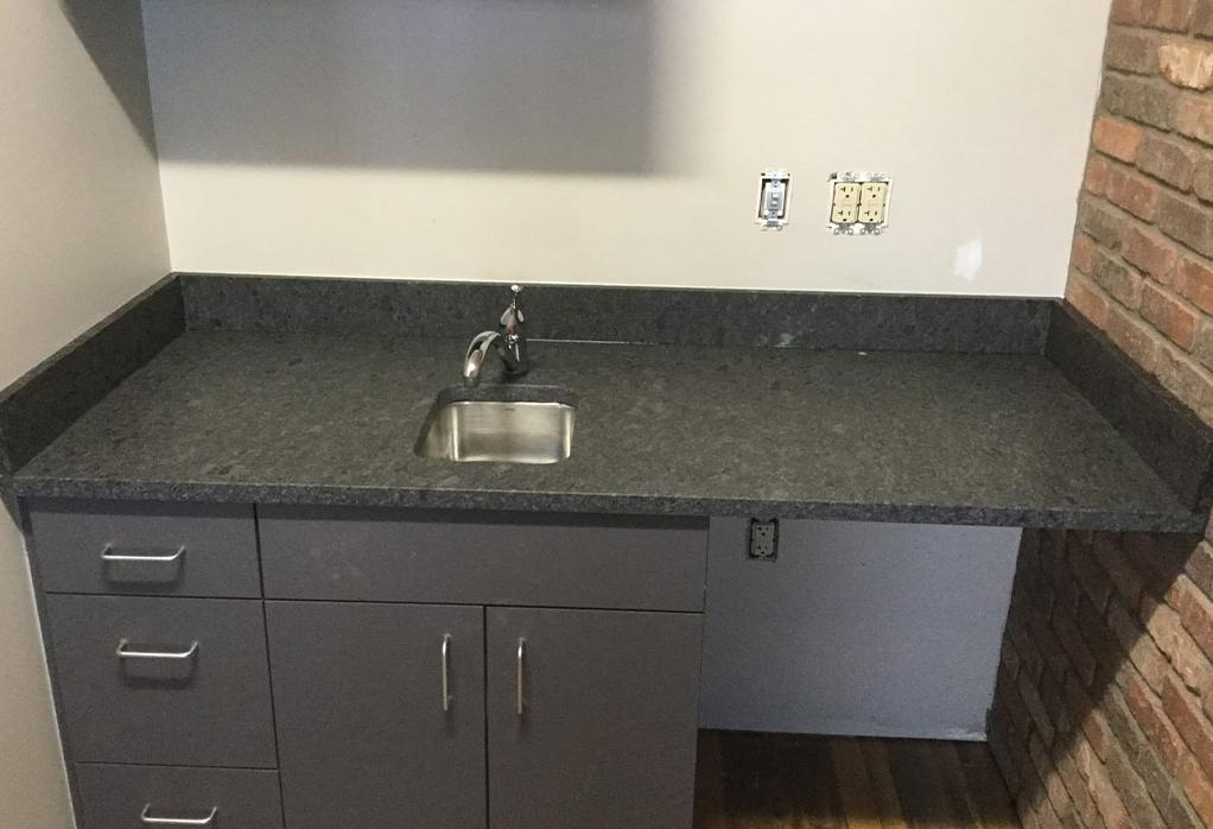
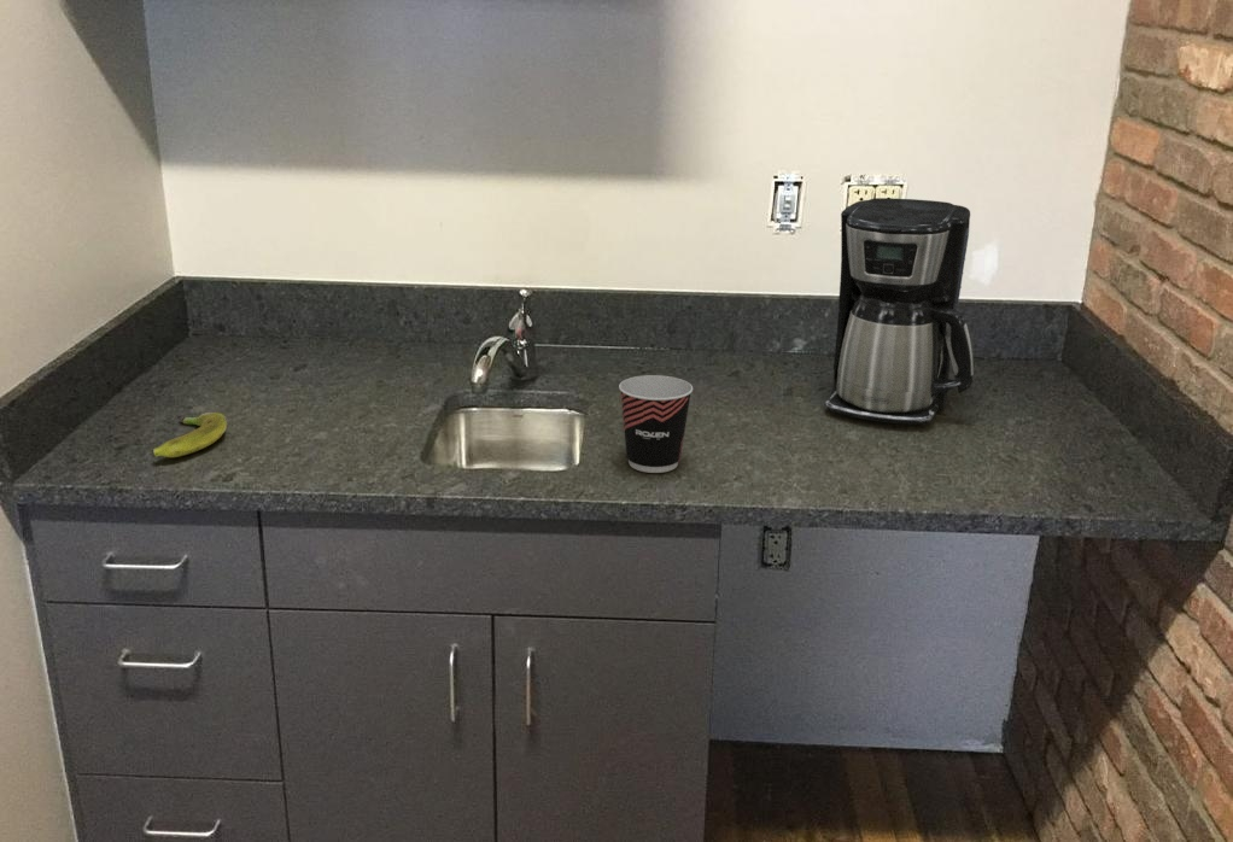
+ coffee maker [824,197,975,426]
+ cup [618,374,694,474]
+ banana [151,411,228,458]
